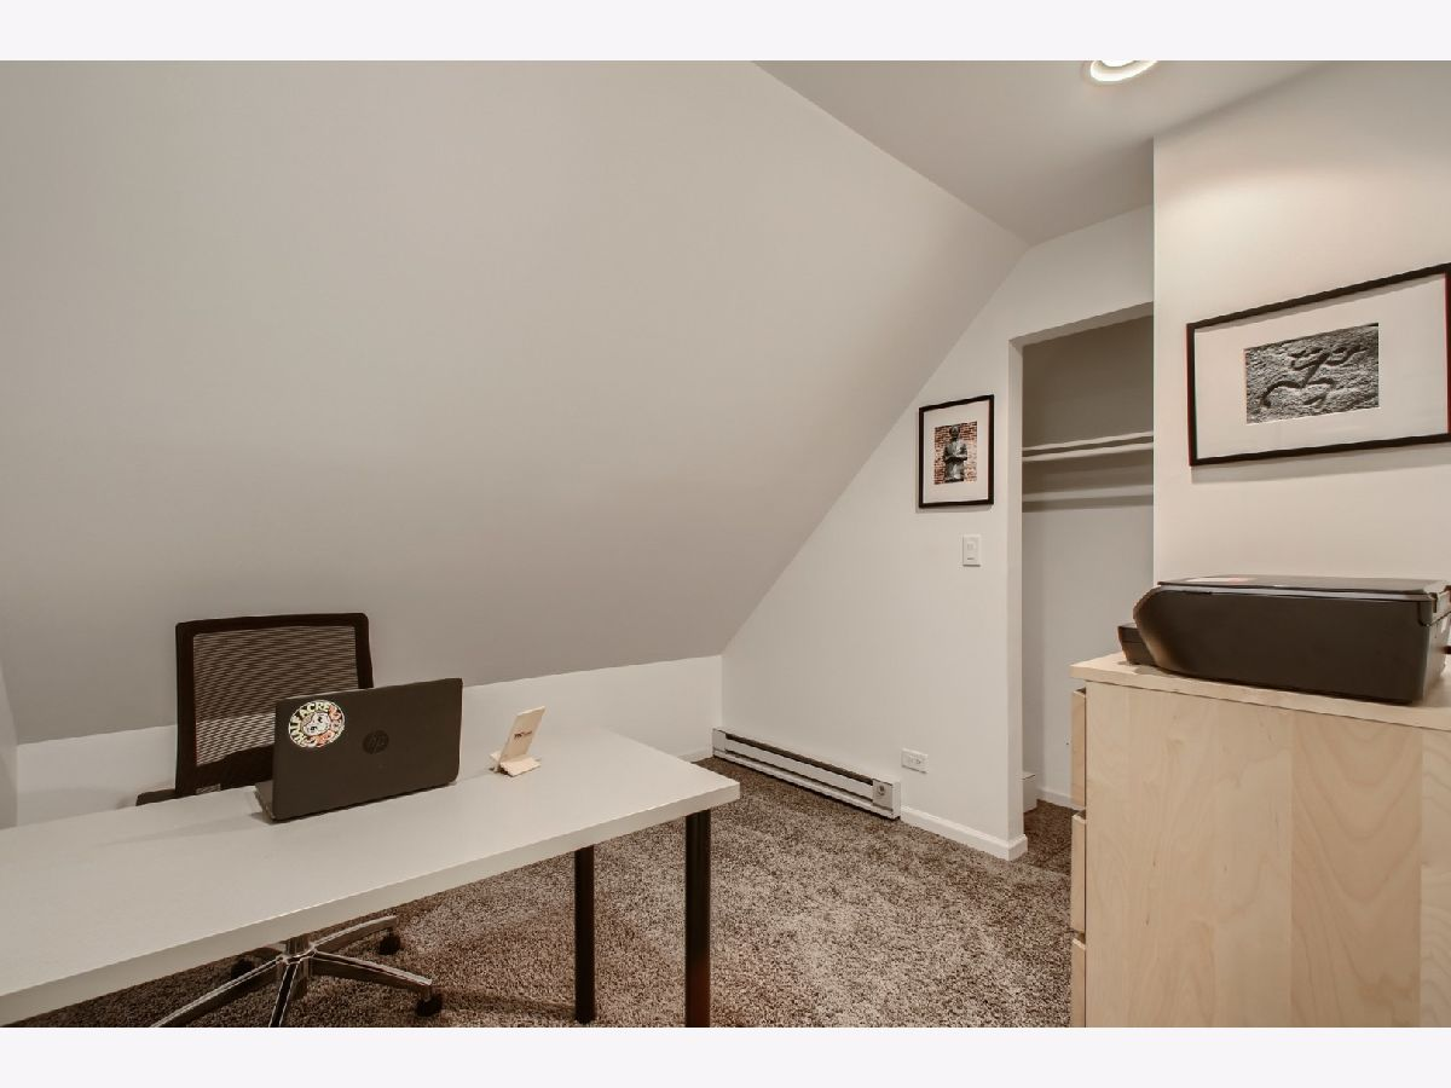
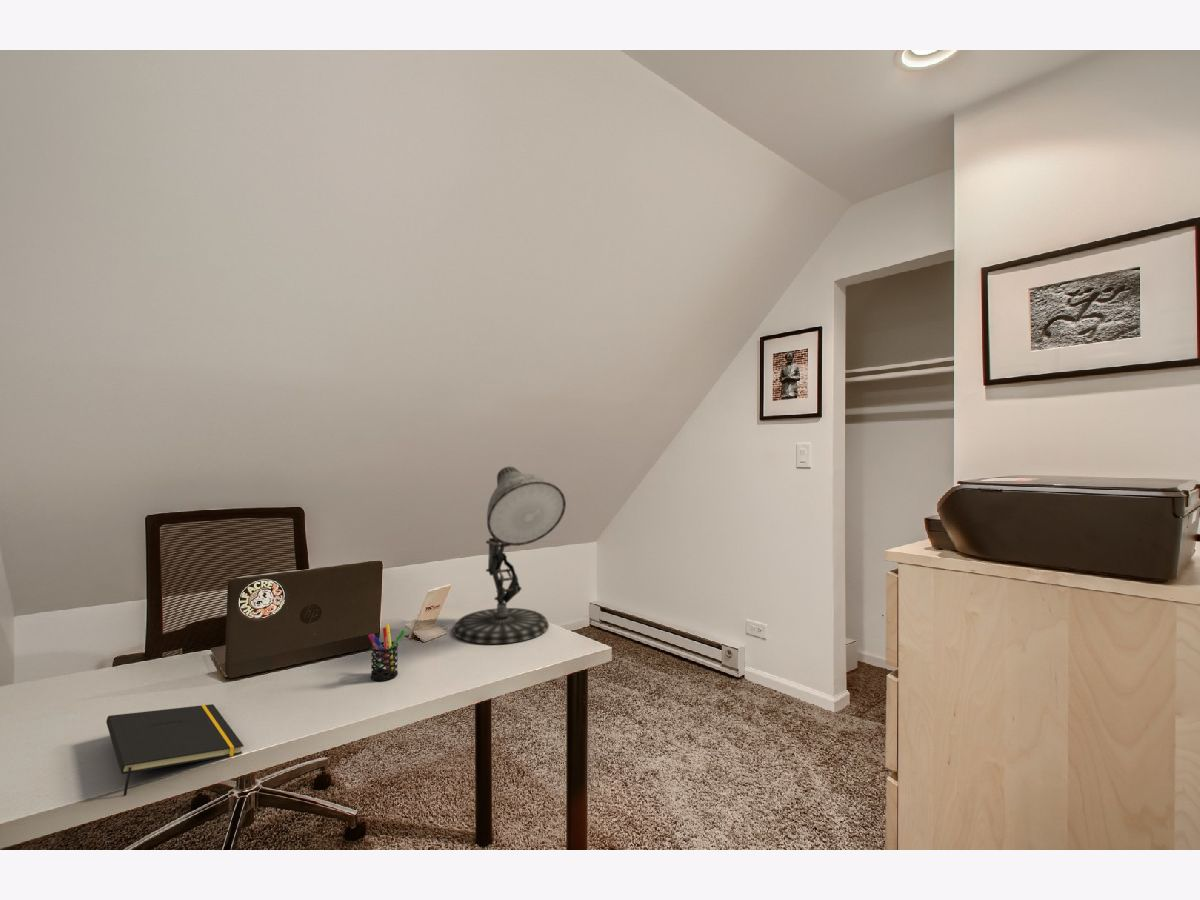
+ desk lamp [452,465,567,645]
+ pen holder [367,623,406,682]
+ notepad [105,703,244,797]
